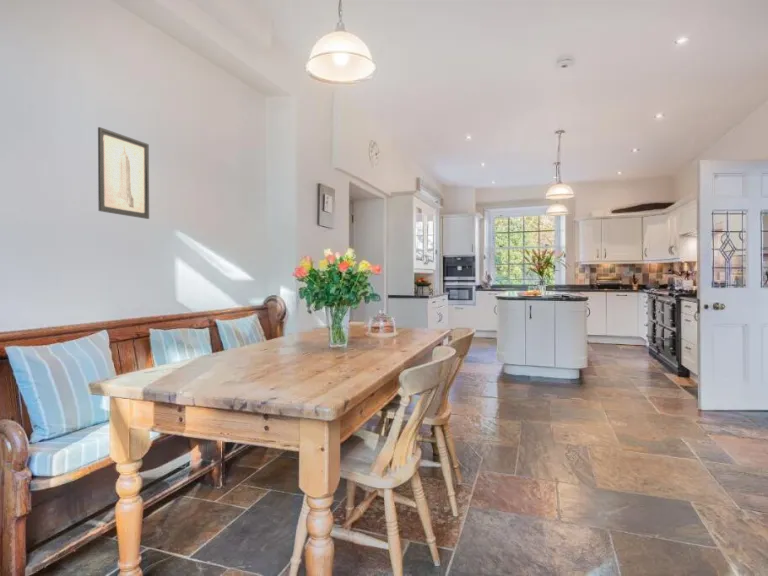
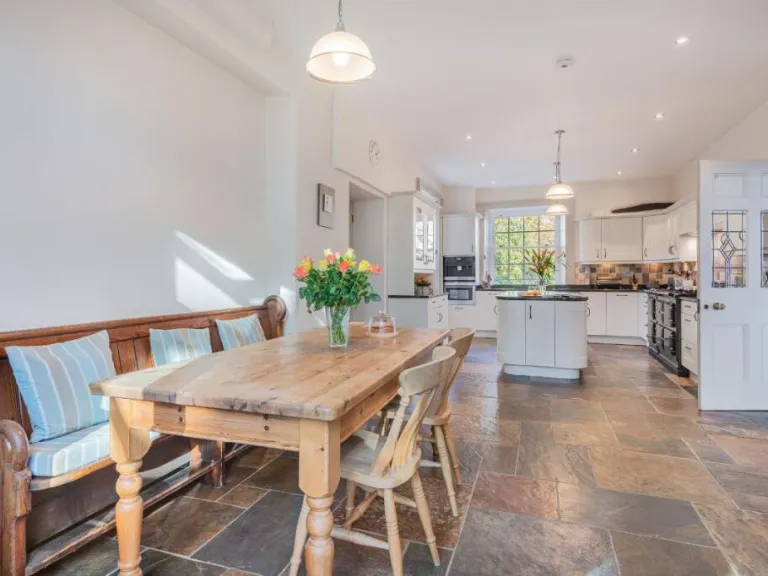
- wall art [97,126,150,220]
